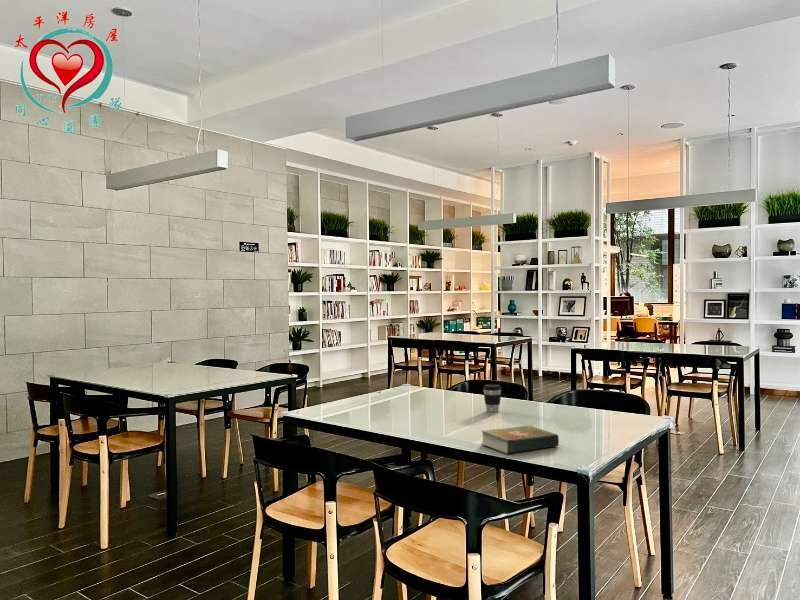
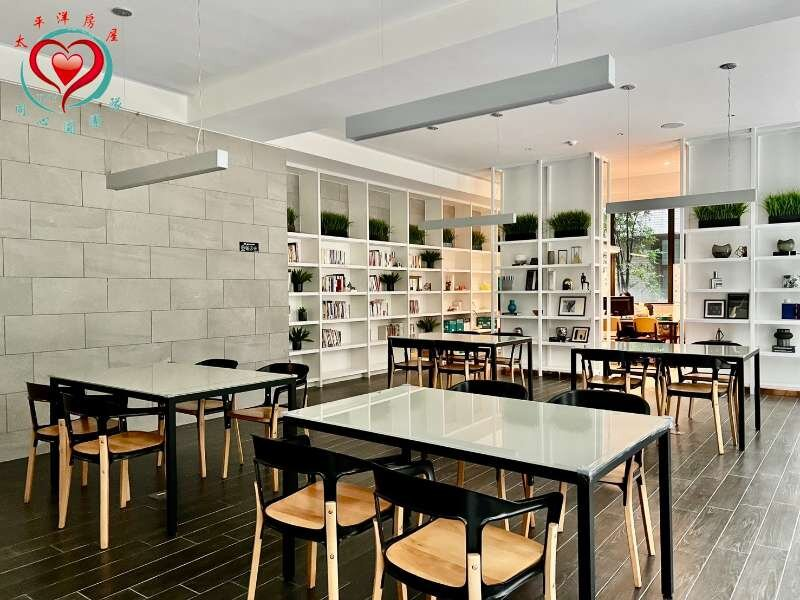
- coffee cup [482,383,502,413]
- book [480,424,560,455]
